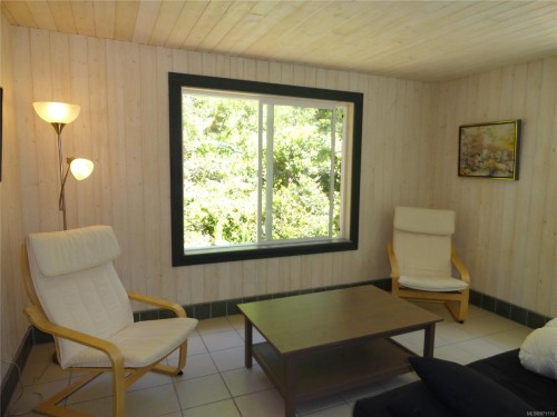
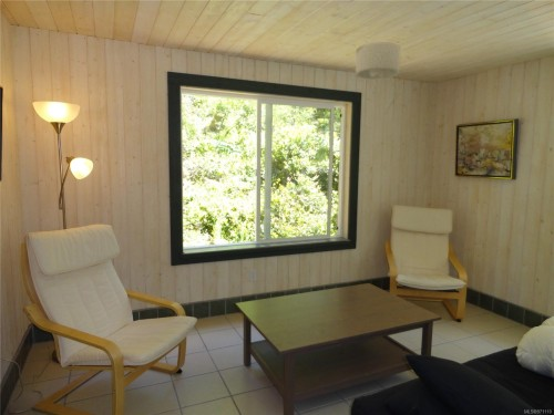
+ ceiling light [355,41,402,81]
